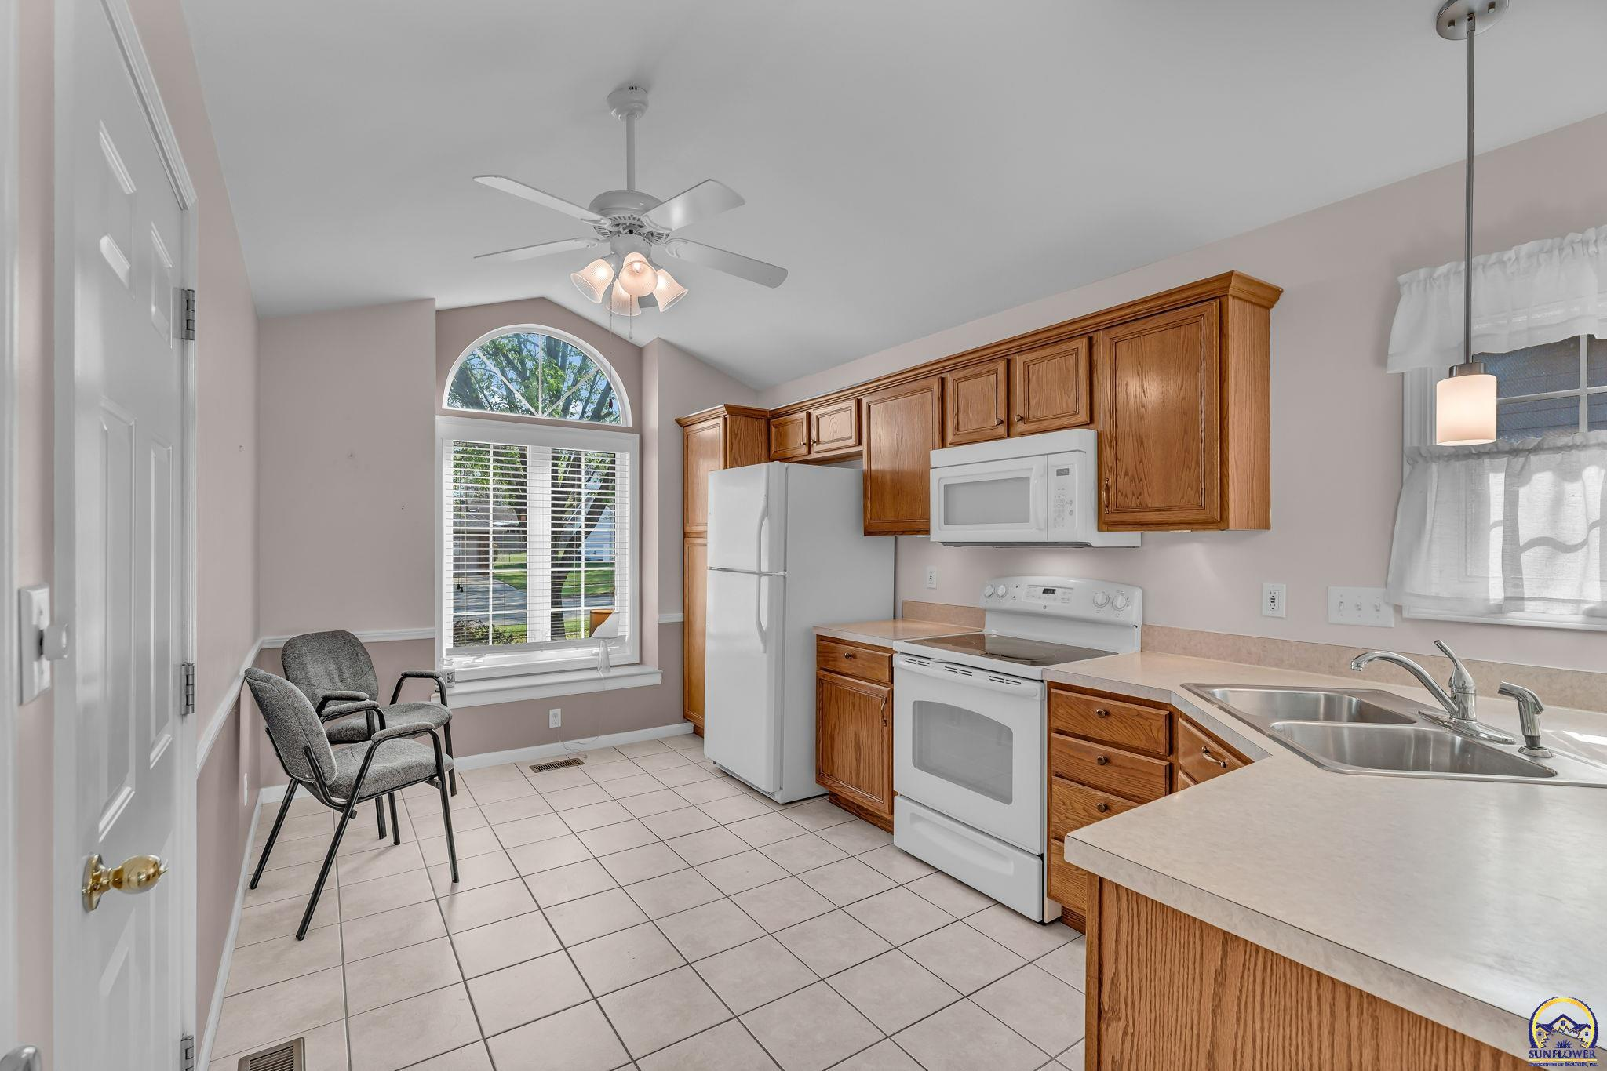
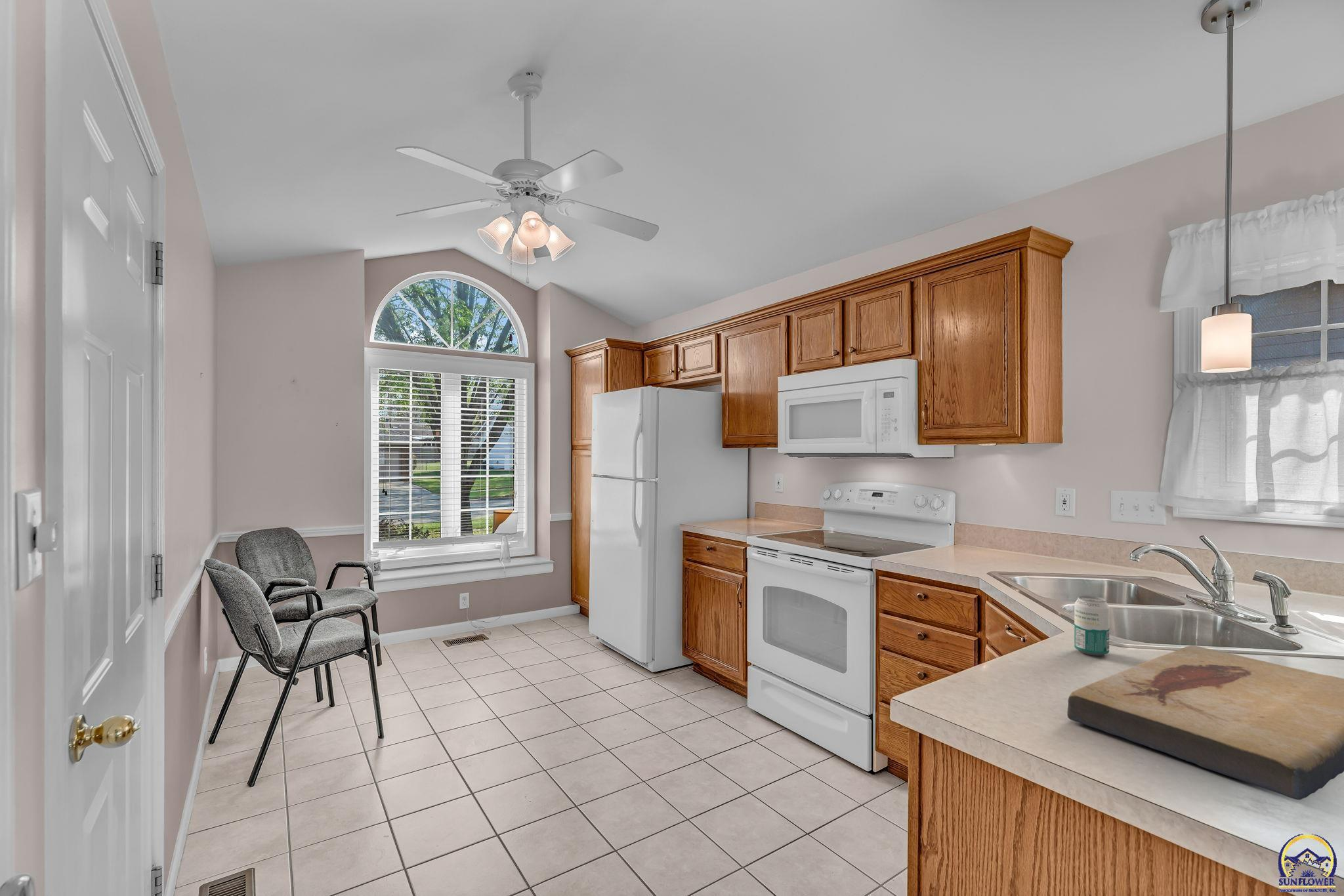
+ fish fossil [1066,645,1344,800]
+ beverage can [1074,595,1110,657]
